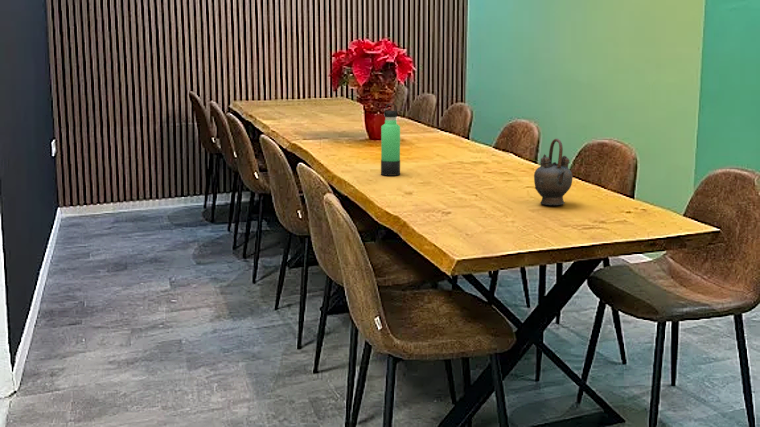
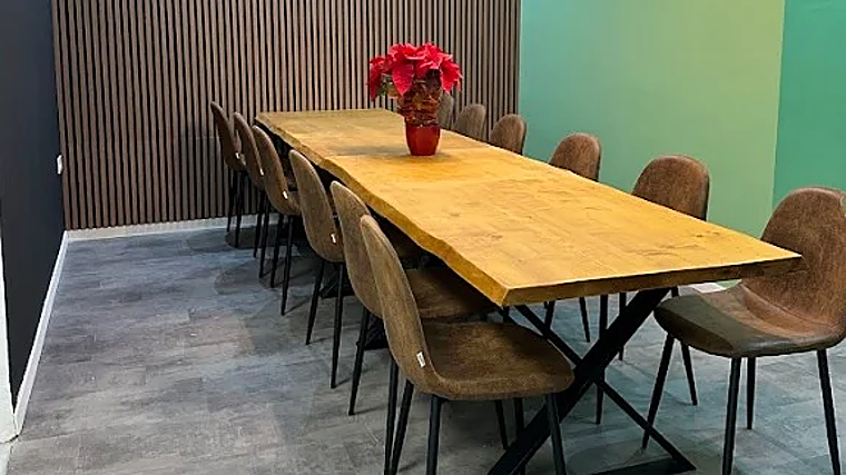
- teapot [533,138,574,206]
- thermos bottle [380,102,401,177]
